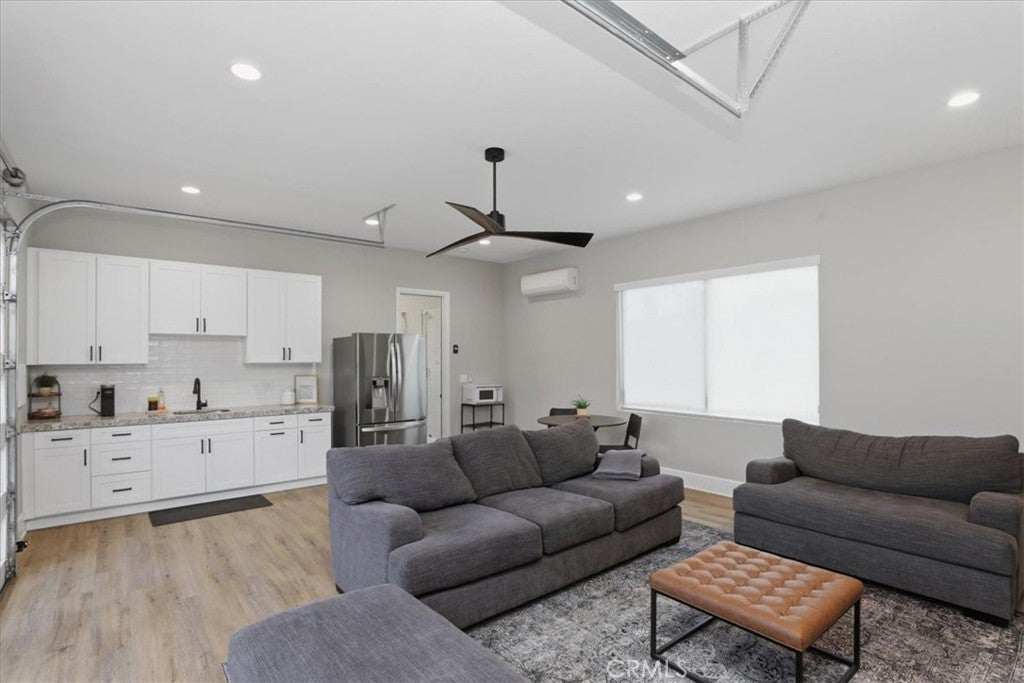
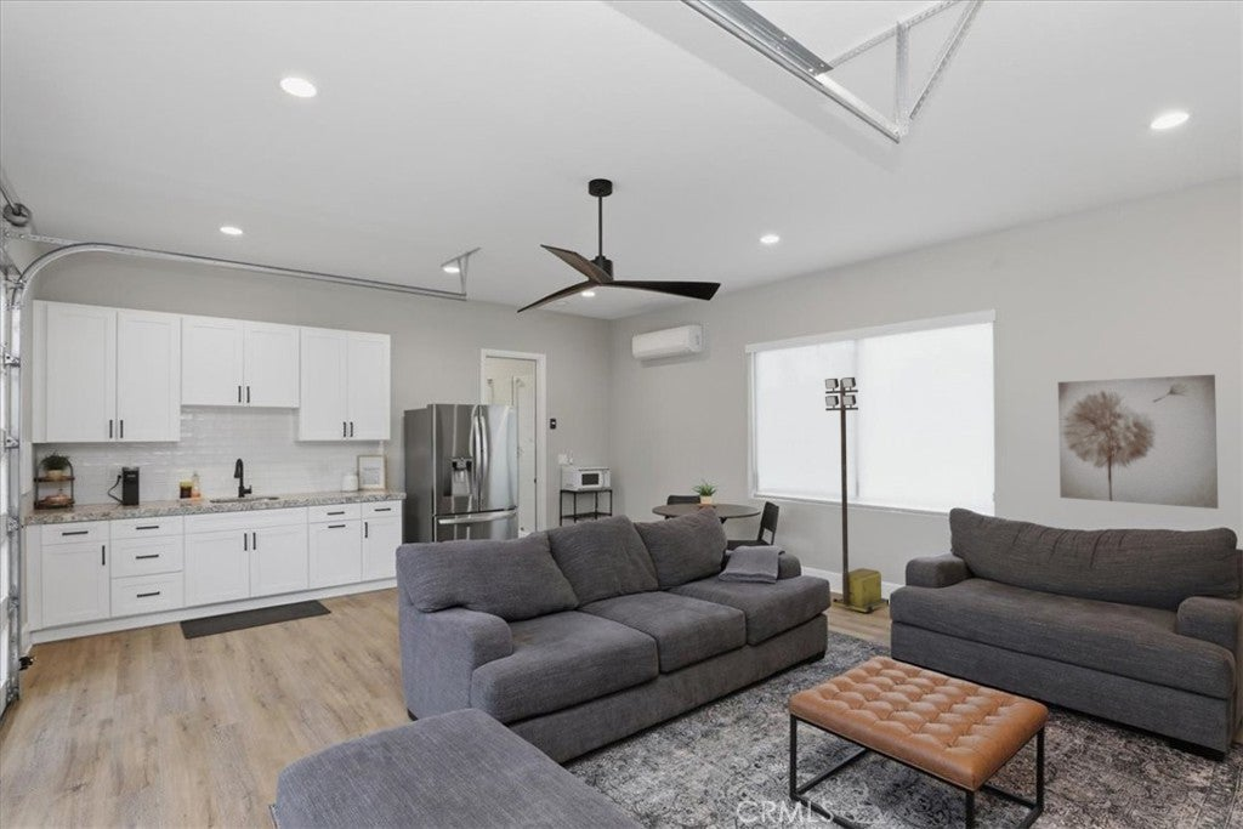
+ portable light tower [824,376,890,614]
+ wall art [1057,374,1219,510]
